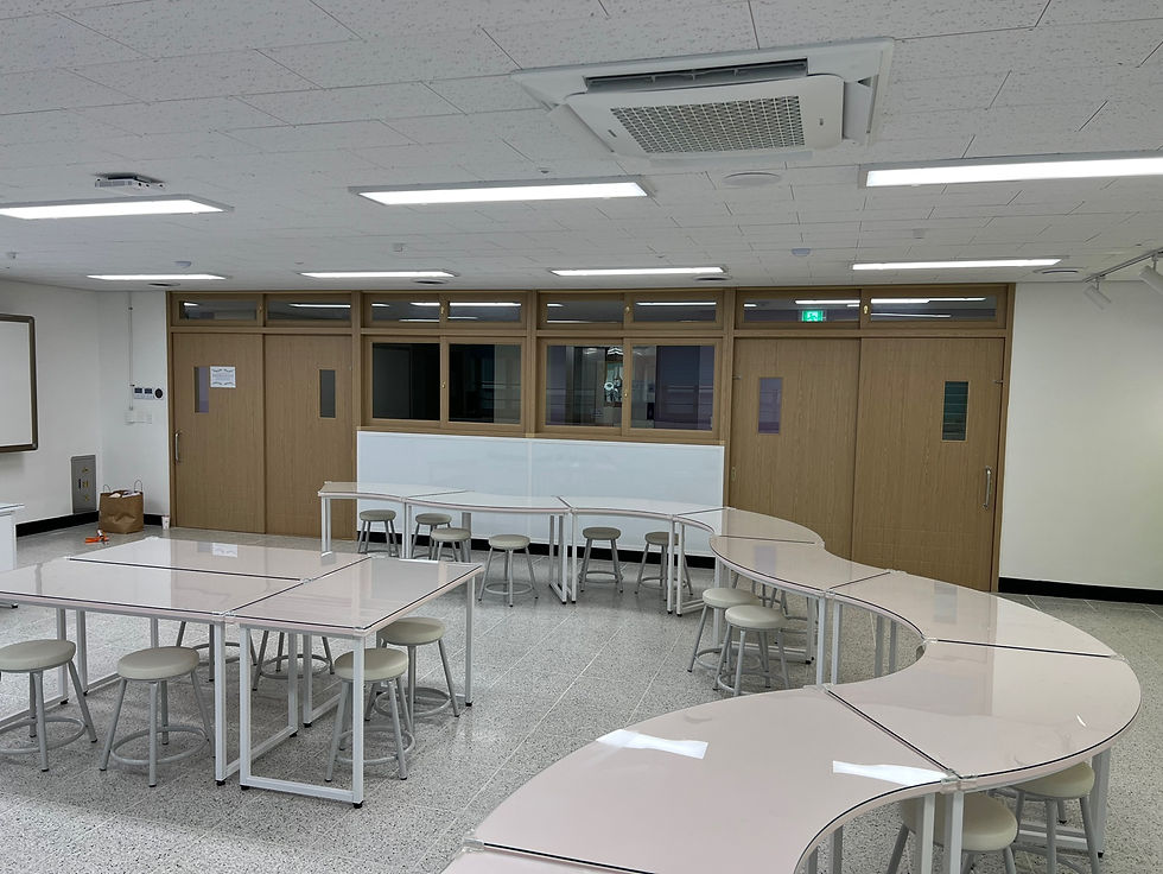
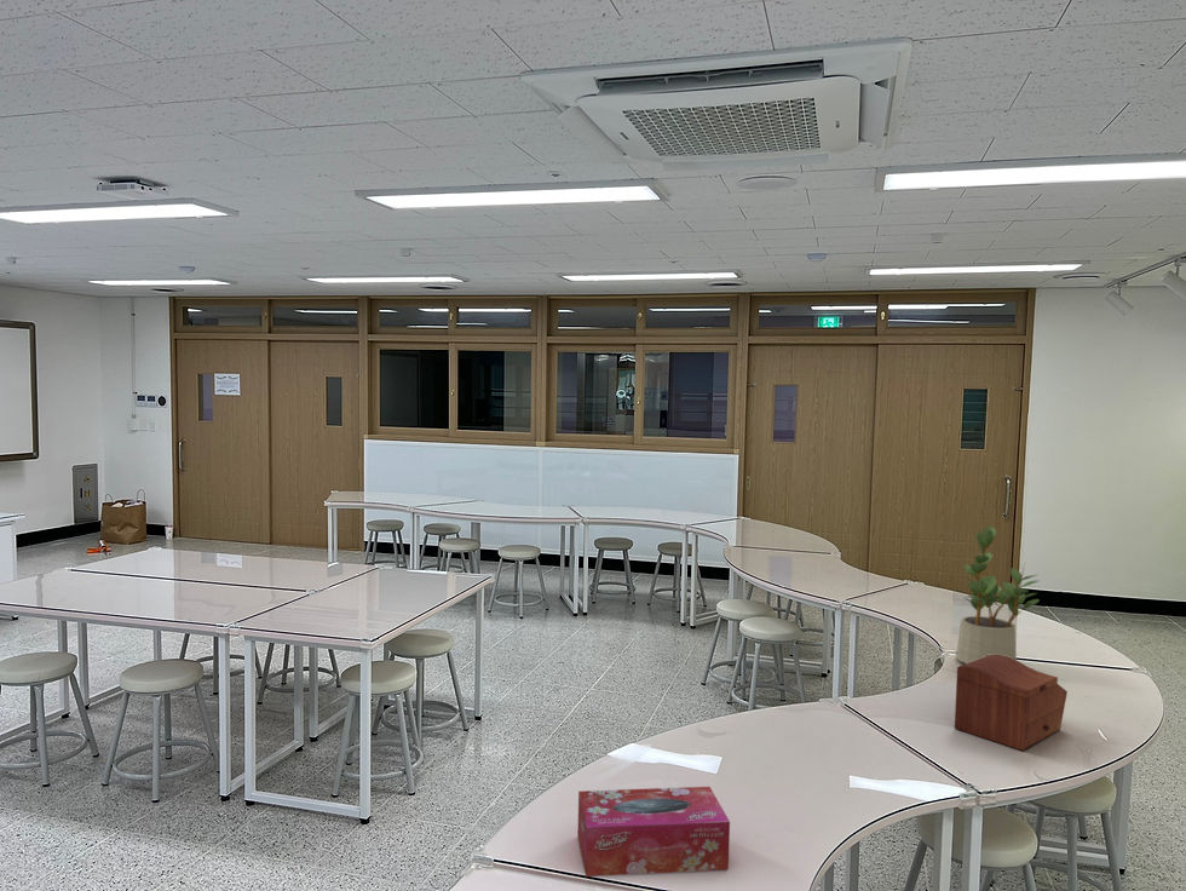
+ tissue box [576,786,731,878]
+ sewing box [954,654,1069,752]
+ potted plant [955,525,1041,665]
